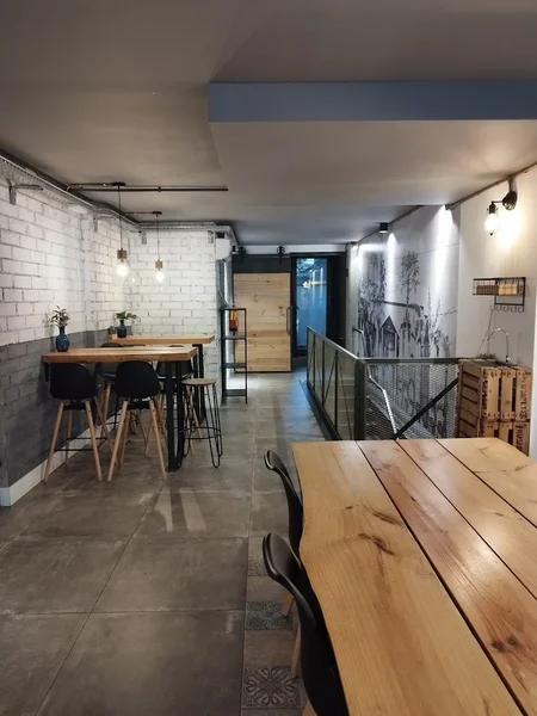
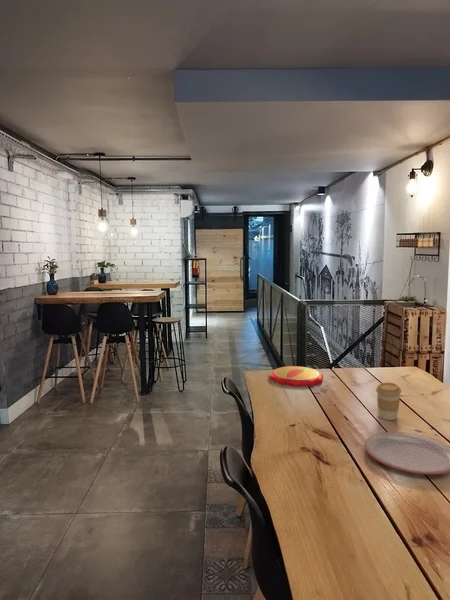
+ plate [364,431,450,476]
+ coffee cup [375,382,402,421]
+ plate [269,365,324,388]
